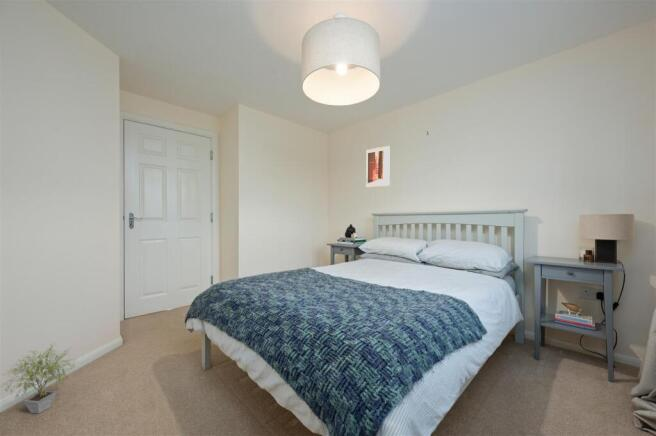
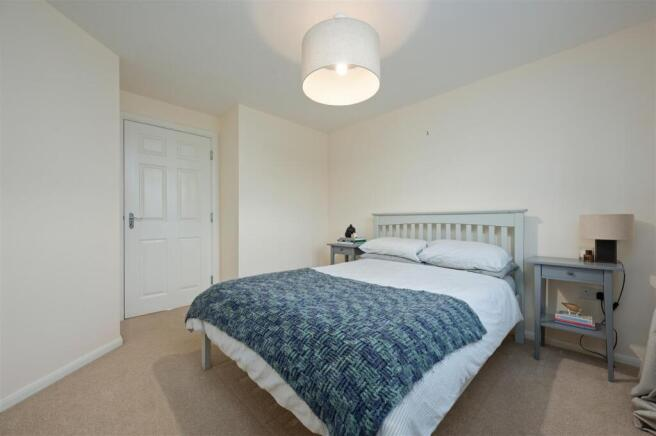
- potted plant [0,342,80,415]
- wall art [365,145,391,189]
